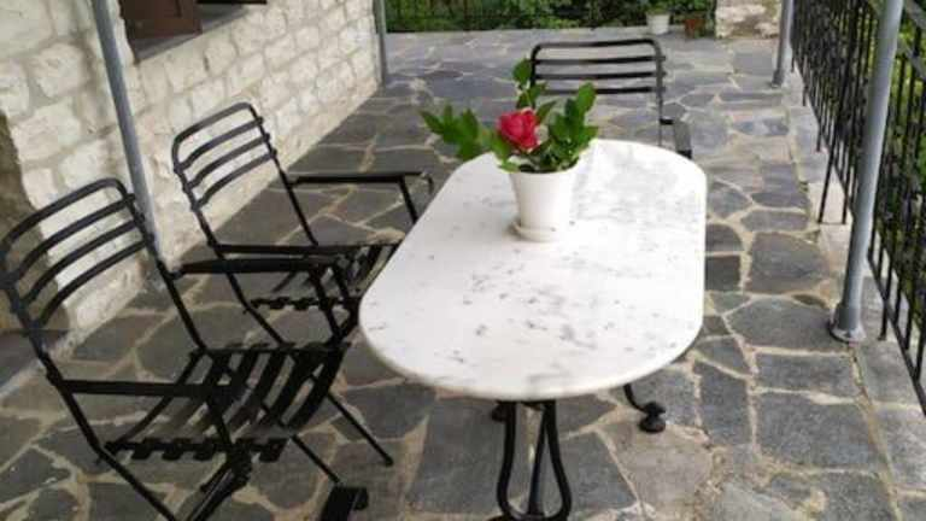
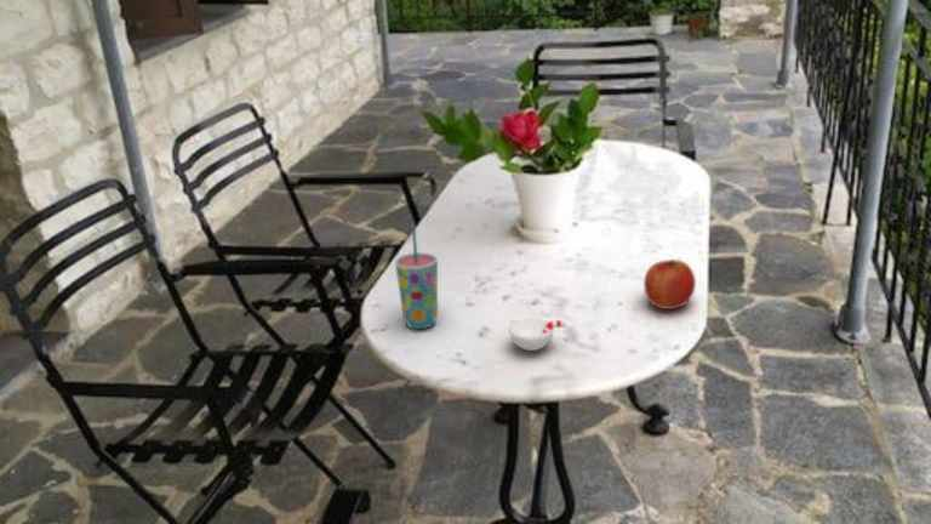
+ fruit [642,258,697,311]
+ cup [508,318,567,352]
+ cup [394,227,439,330]
